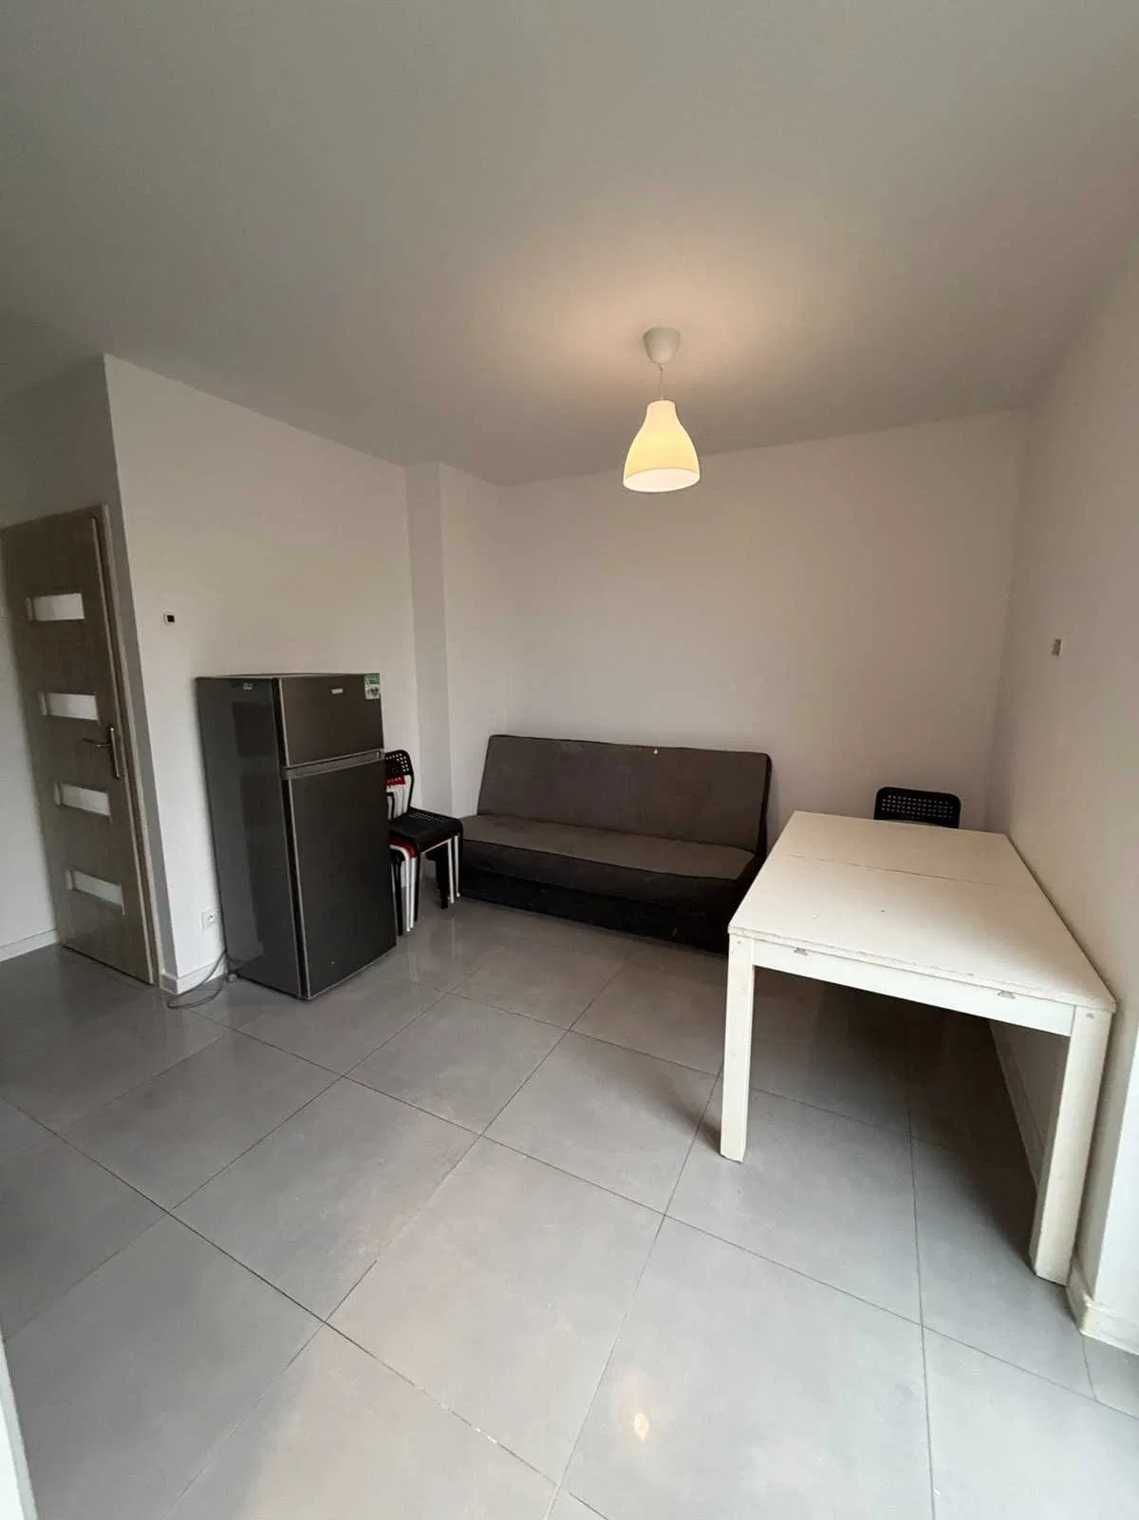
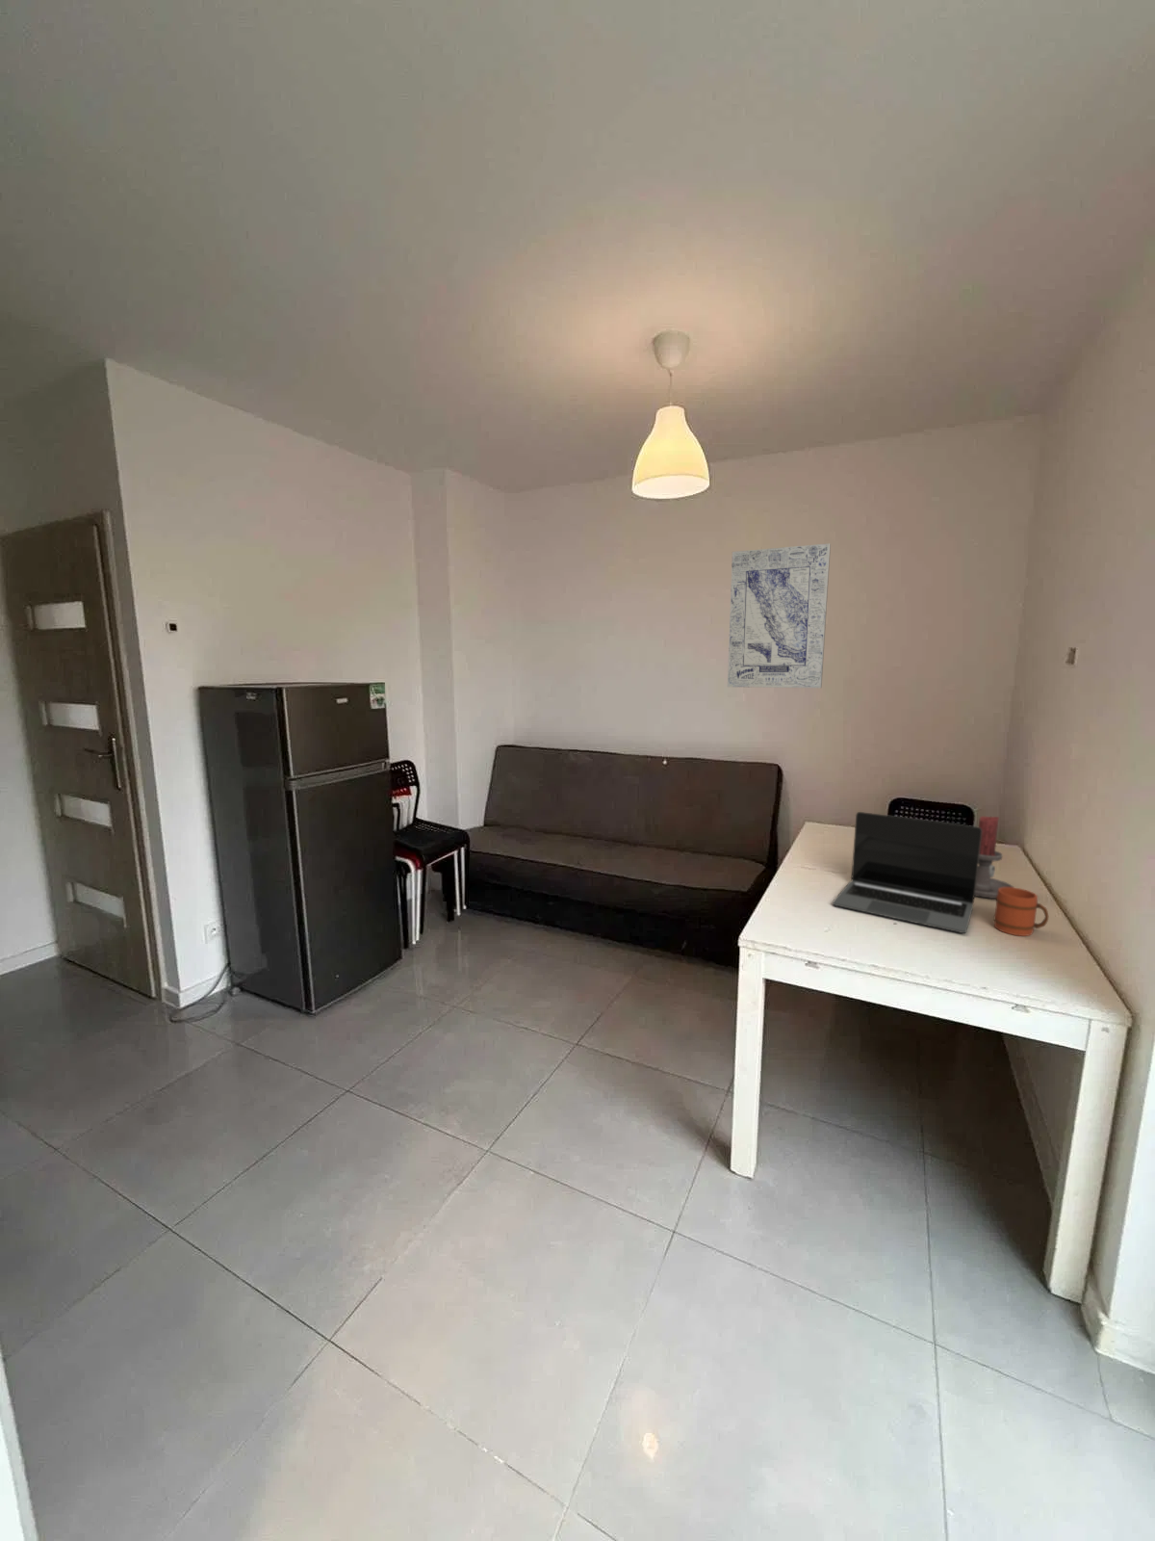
+ wall art [727,542,831,689]
+ mug [992,887,1049,937]
+ candle holder [975,815,1015,899]
+ laptop [831,811,982,934]
